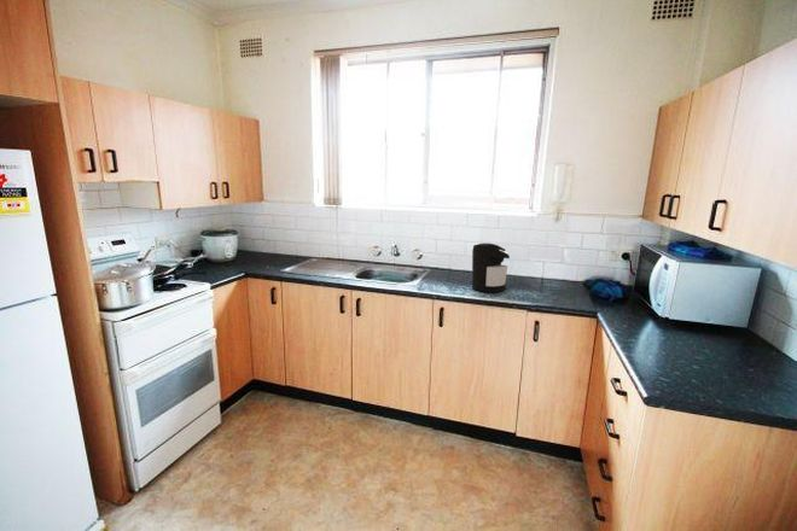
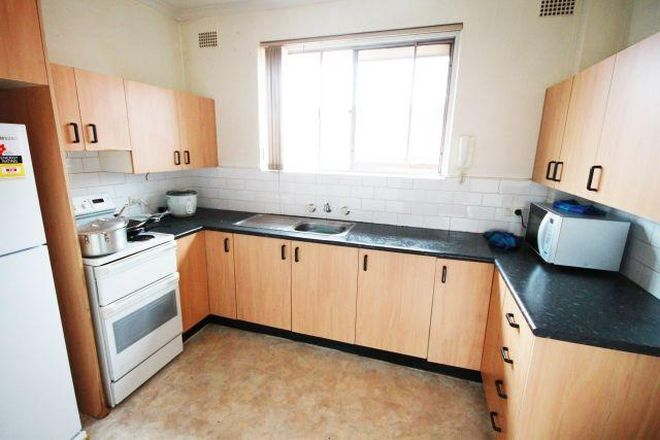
- coffee maker [471,243,511,293]
